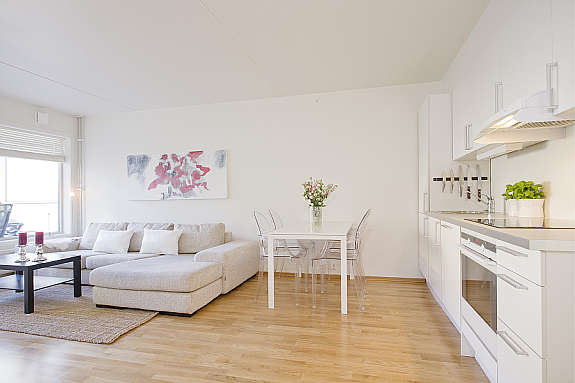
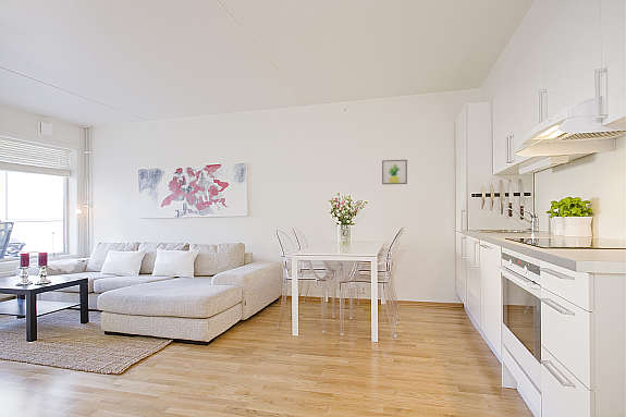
+ wall art [381,159,408,185]
